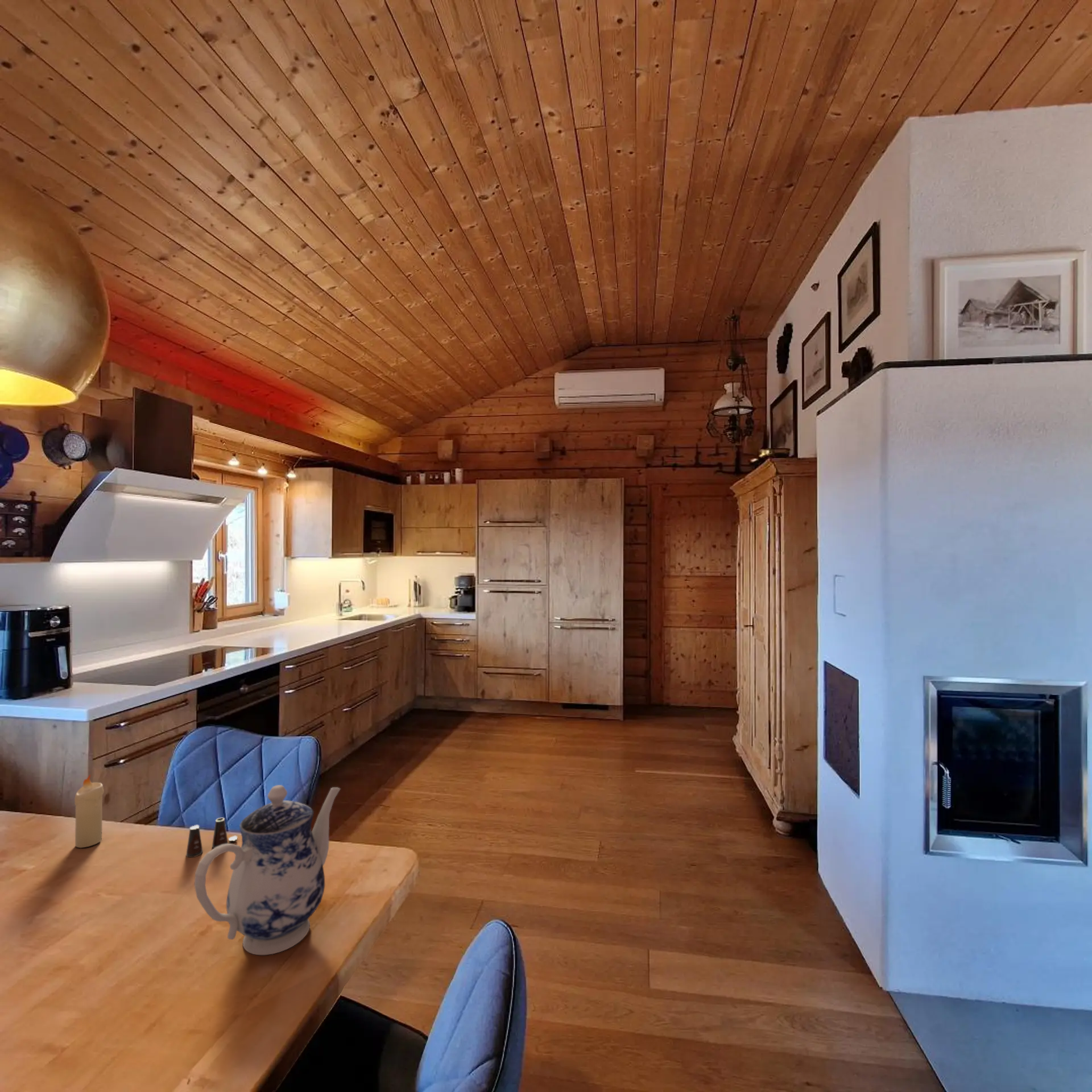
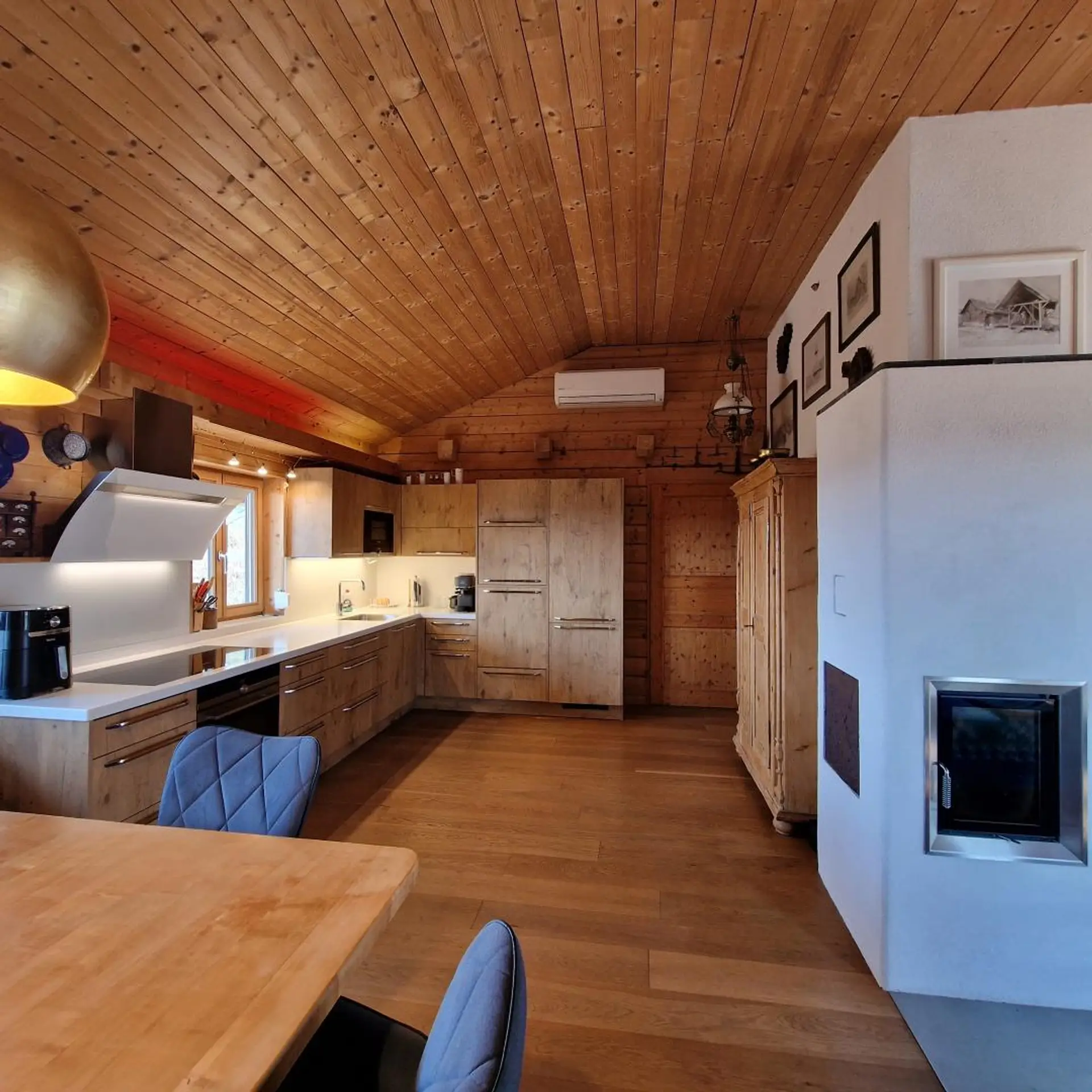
- teapot [194,784,341,955]
- salt shaker [185,817,238,858]
- candle [74,774,105,849]
